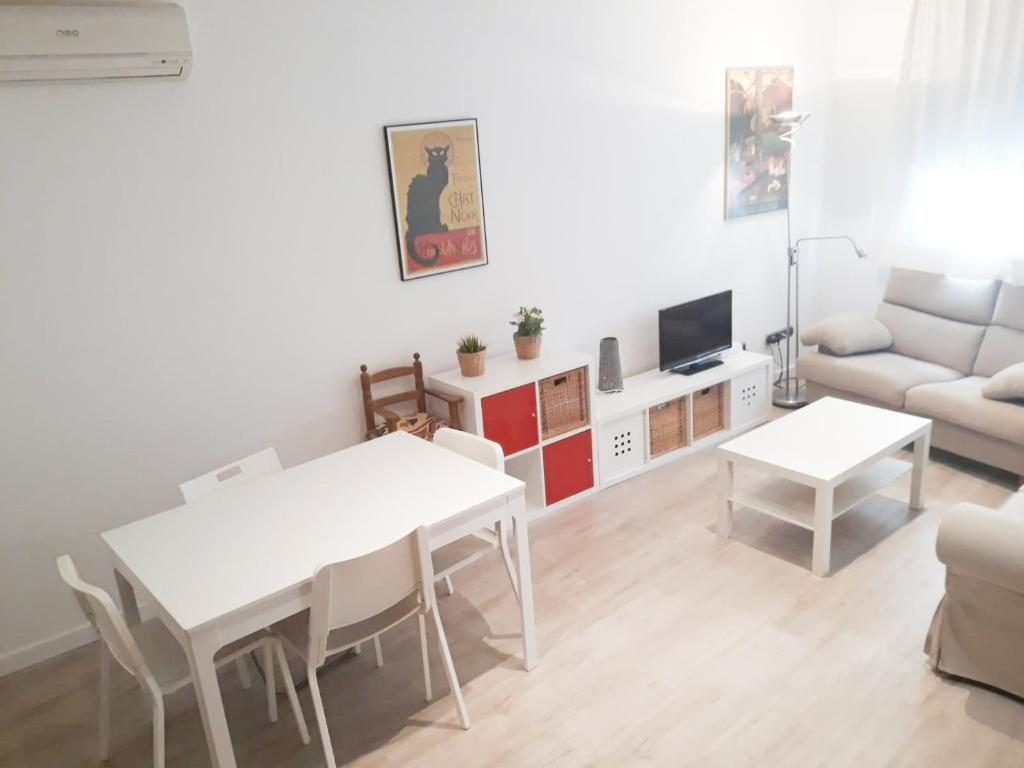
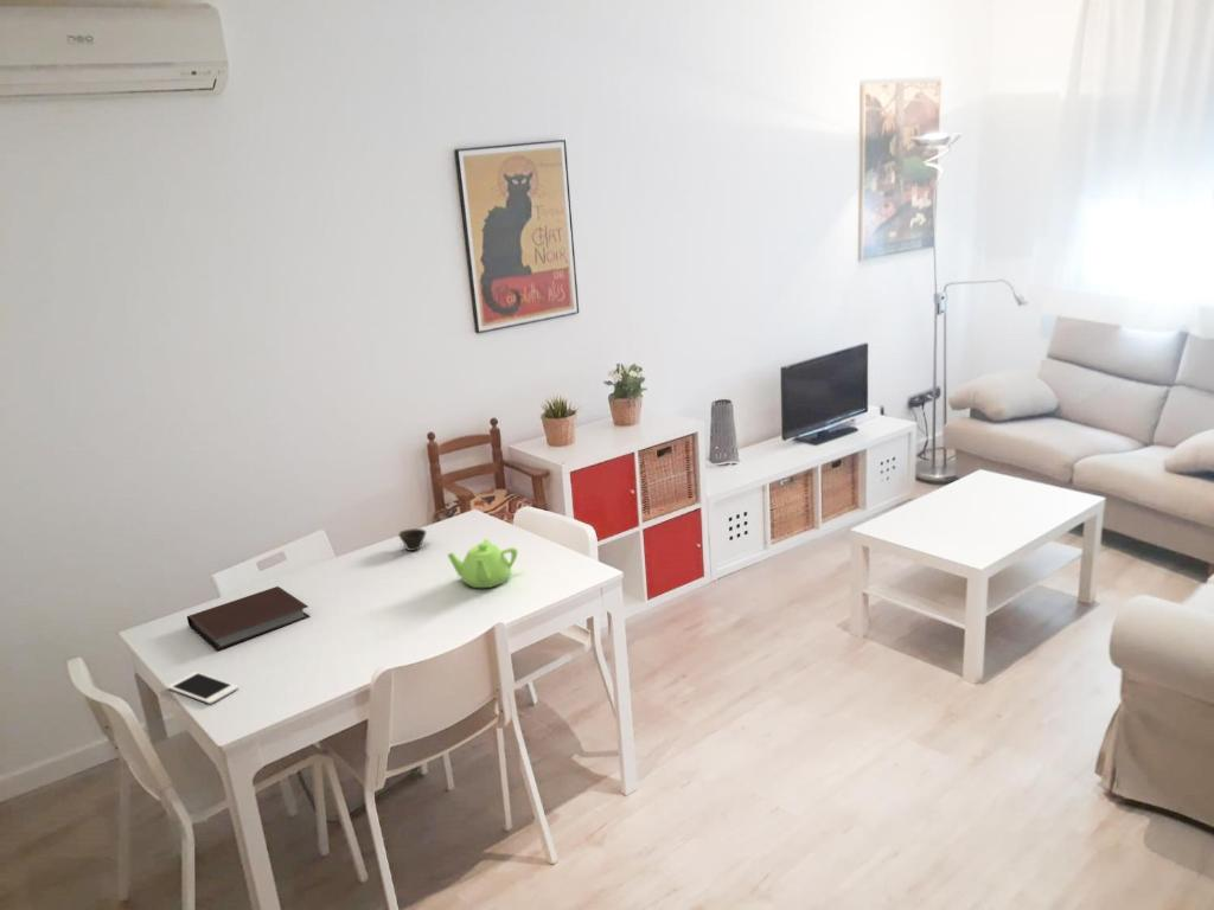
+ cell phone [166,671,239,705]
+ teapot [447,538,518,589]
+ notebook [186,585,311,652]
+ cup [397,527,428,552]
